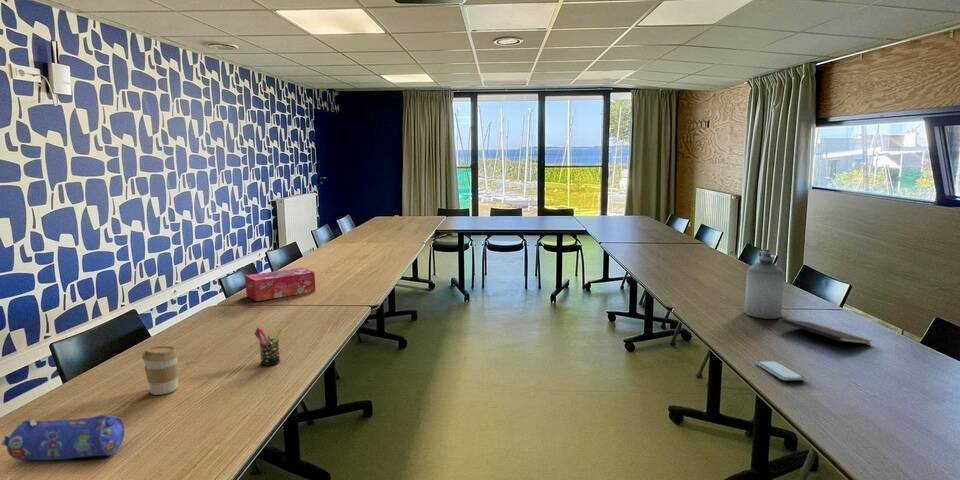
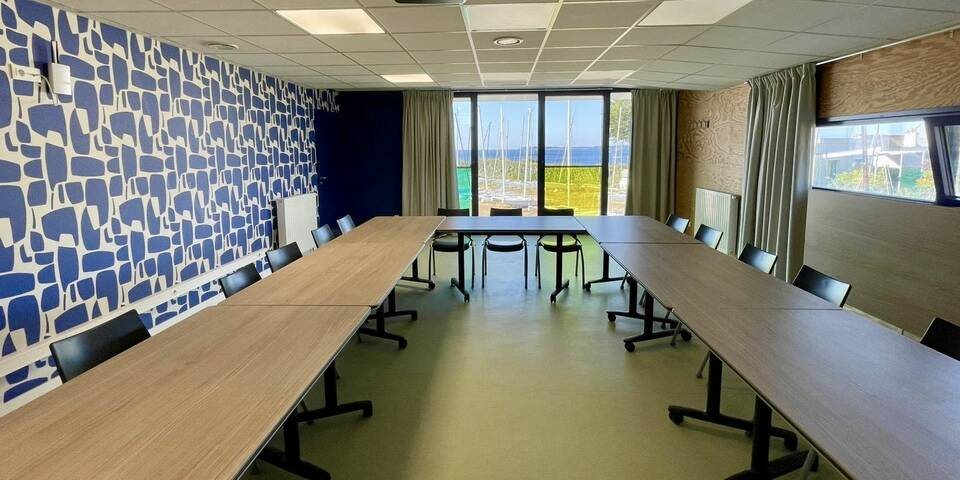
- notepad [781,318,872,352]
- coffee cup [141,345,180,396]
- pen holder [253,327,283,367]
- bottle [743,248,786,320]
- tissue box [244,267,317,302]
- smartphone [755,360,806,382]
- pencil case [0,414,125,461]
